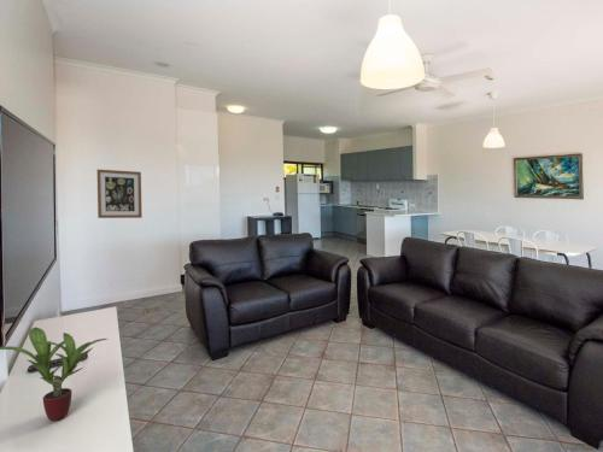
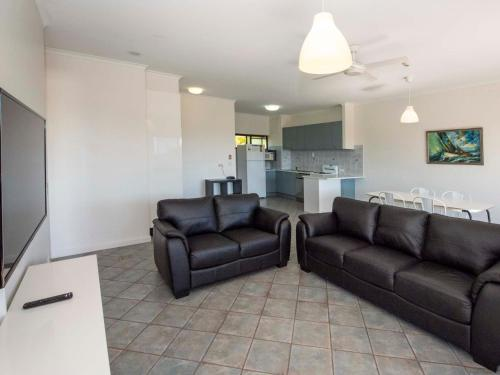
- potted plant [0,327,109,422]
- wall art [96,169,144,219]
